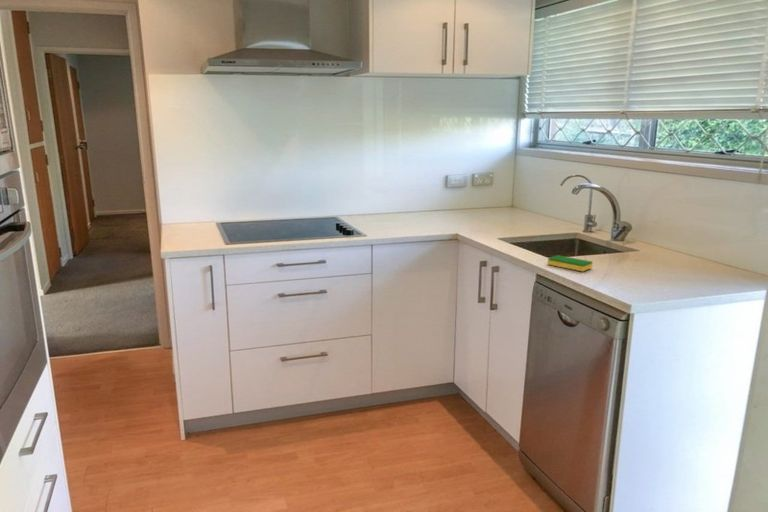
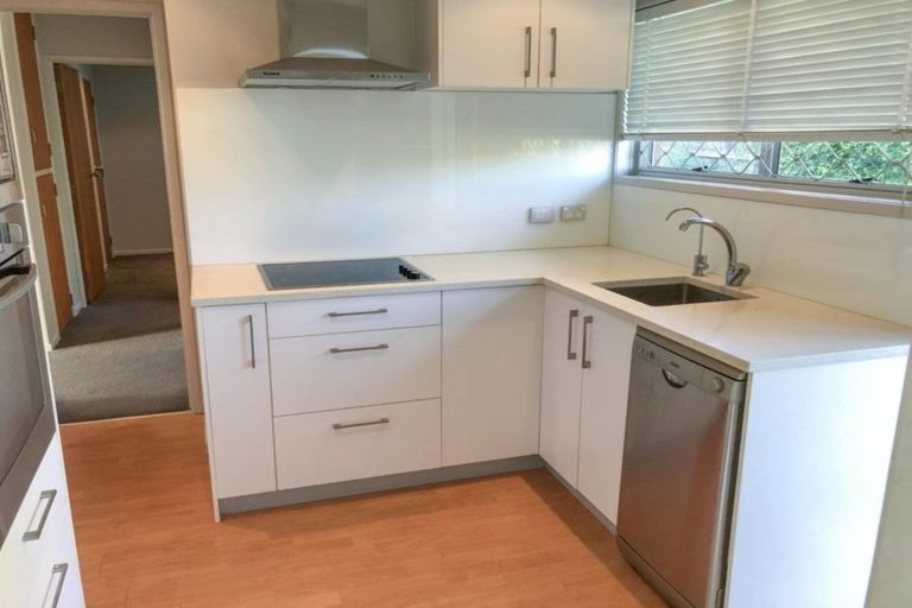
- dish sponge [547,254,594,272]
